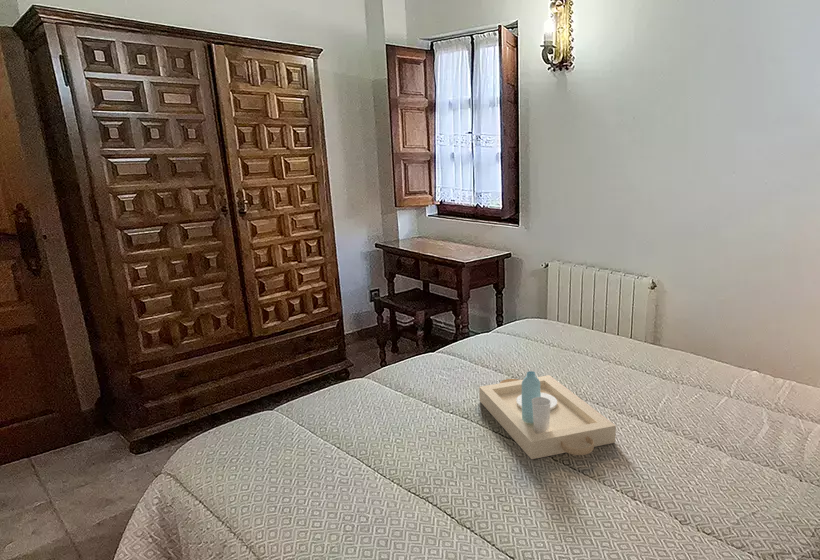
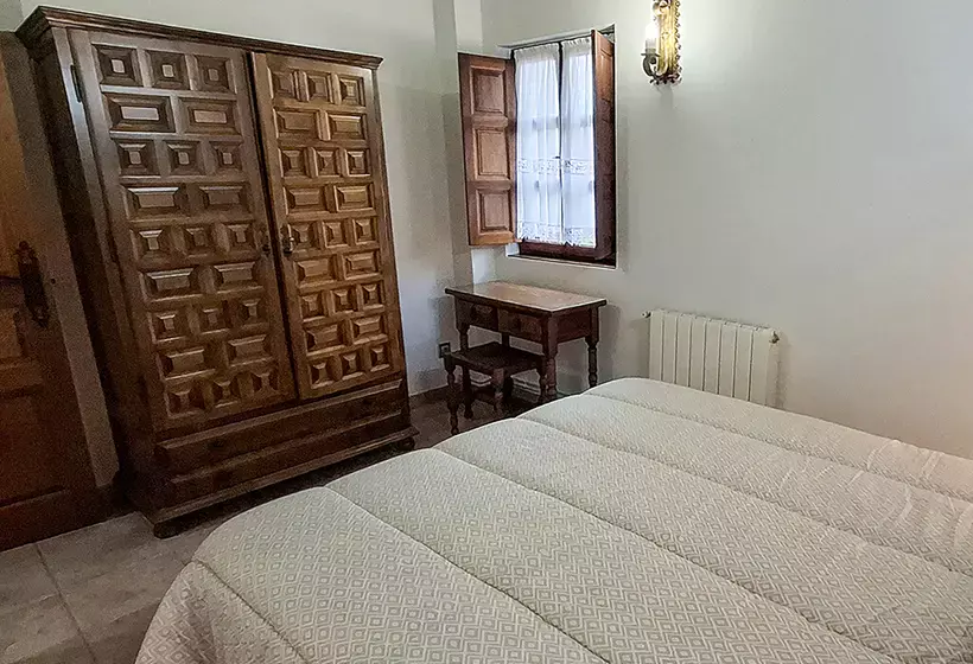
- serving tray [478,370,617,460]
